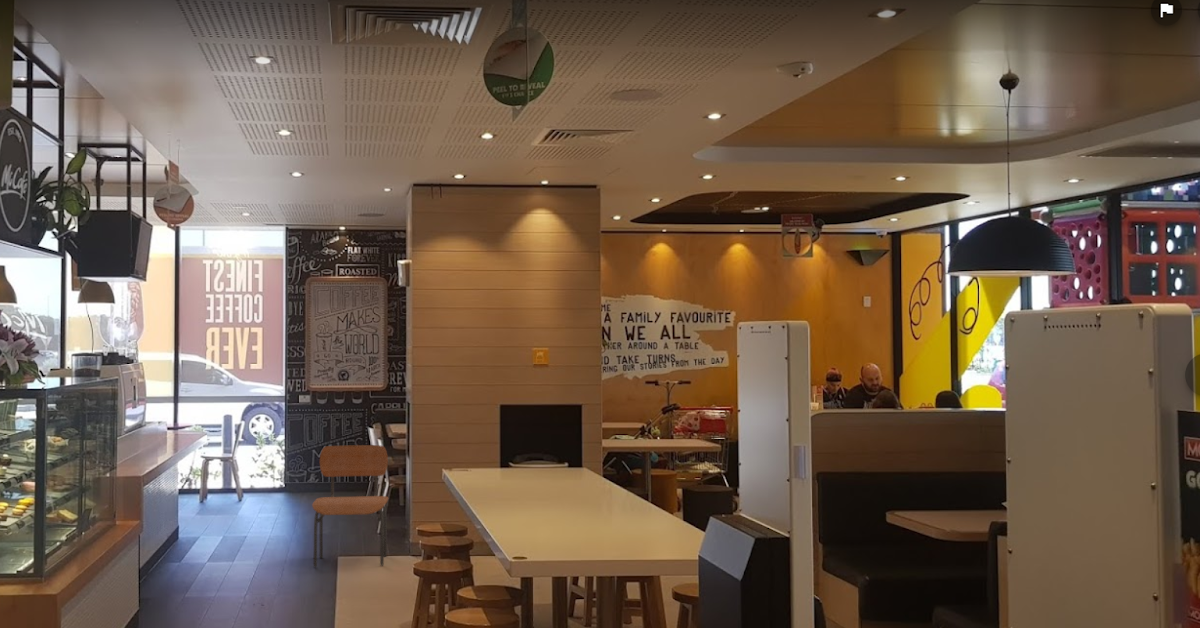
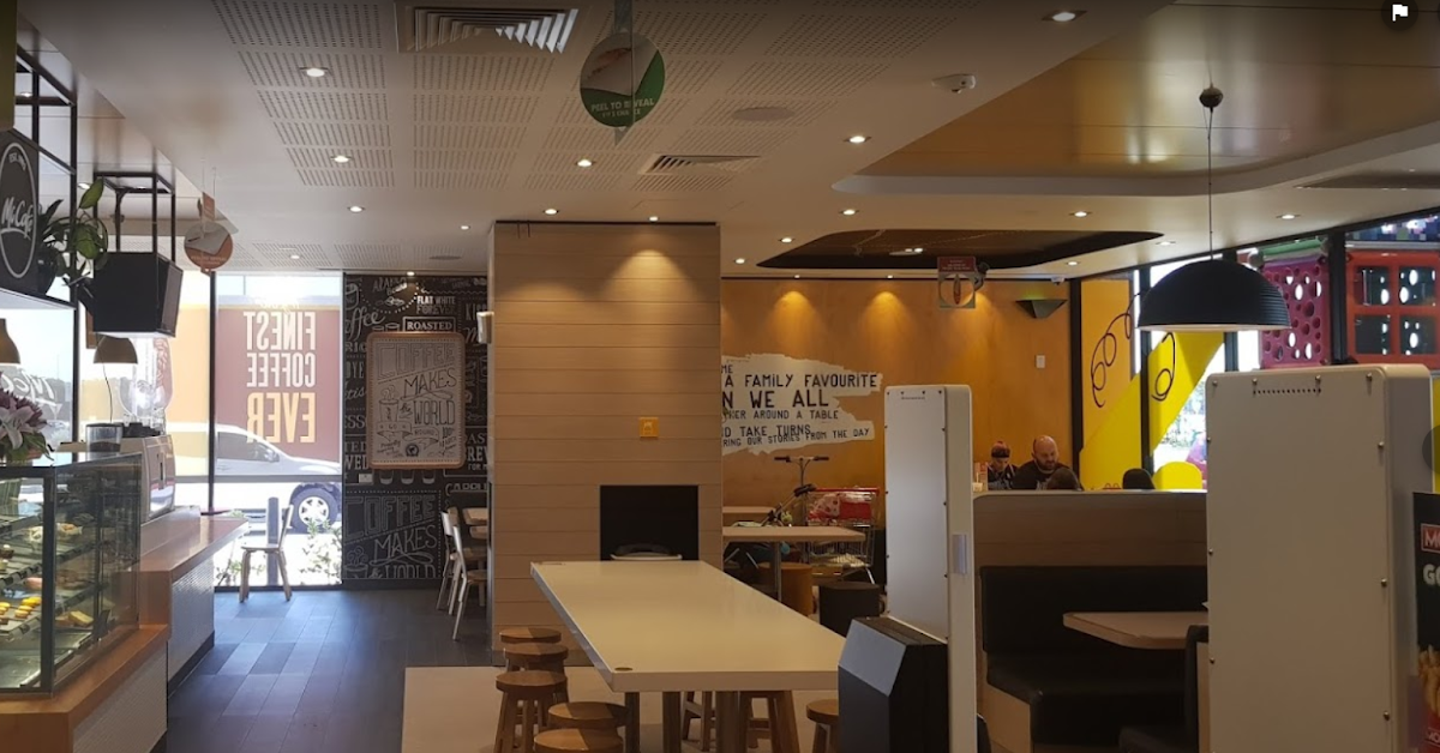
- chair [311,444,389,568]
